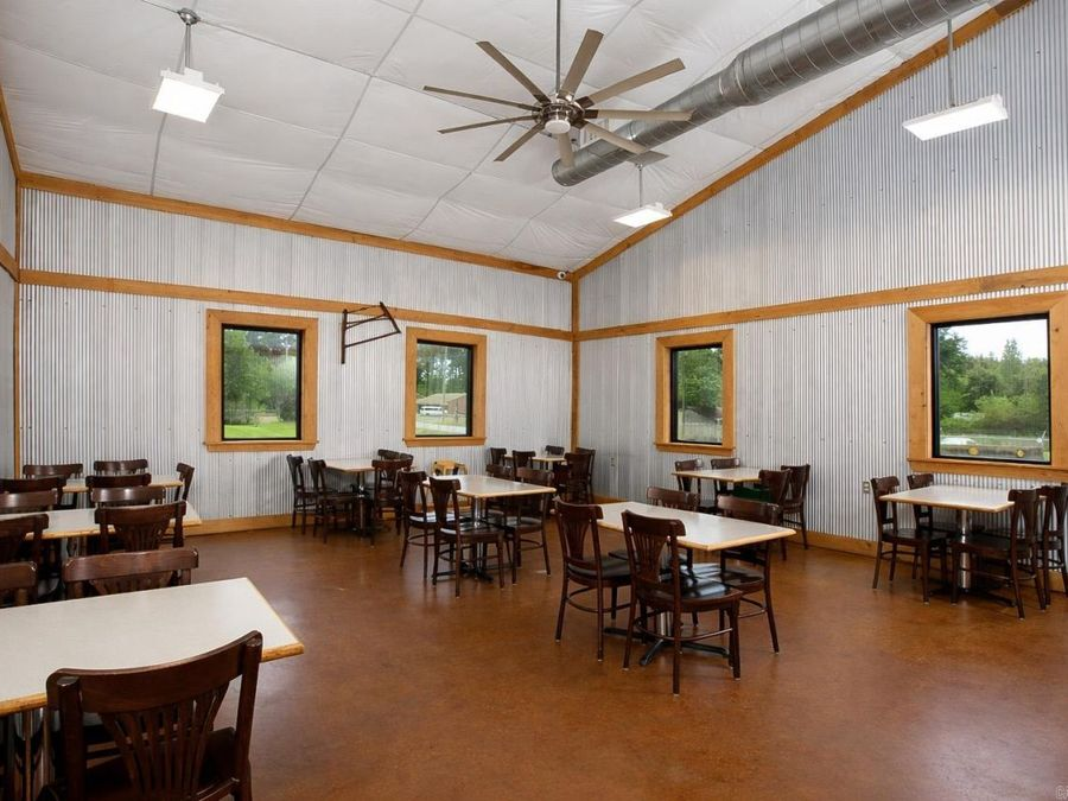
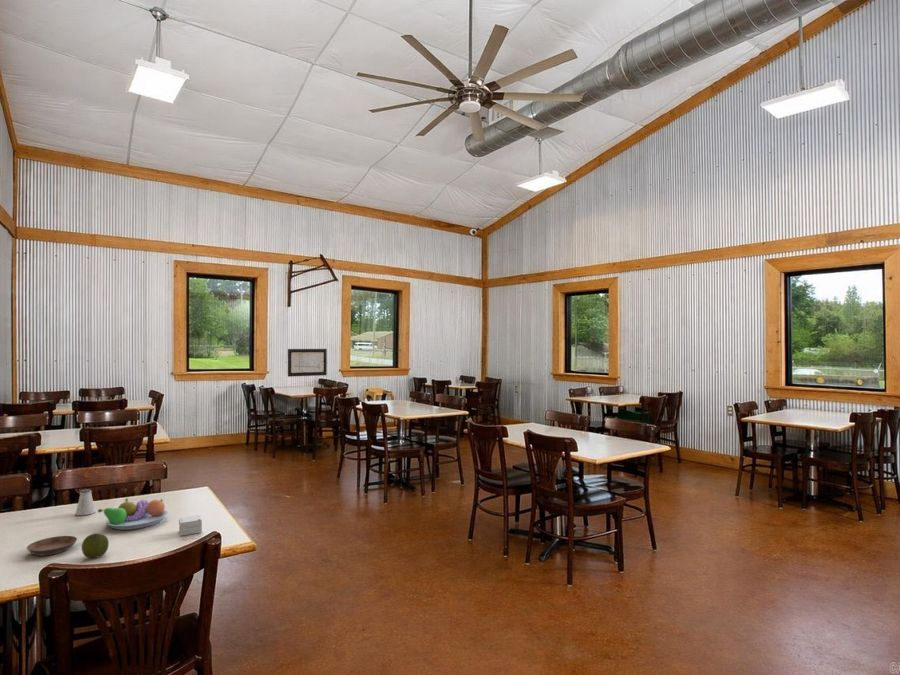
+ fruit bowl [97,496,169,531]
+ saltshaker [75,488,96,516]
+ saucer [26,535,78,556]
+ apple [81,533,110,559]
+ wall art [287,348,328,378]
+ small box [178,514,203,537]
